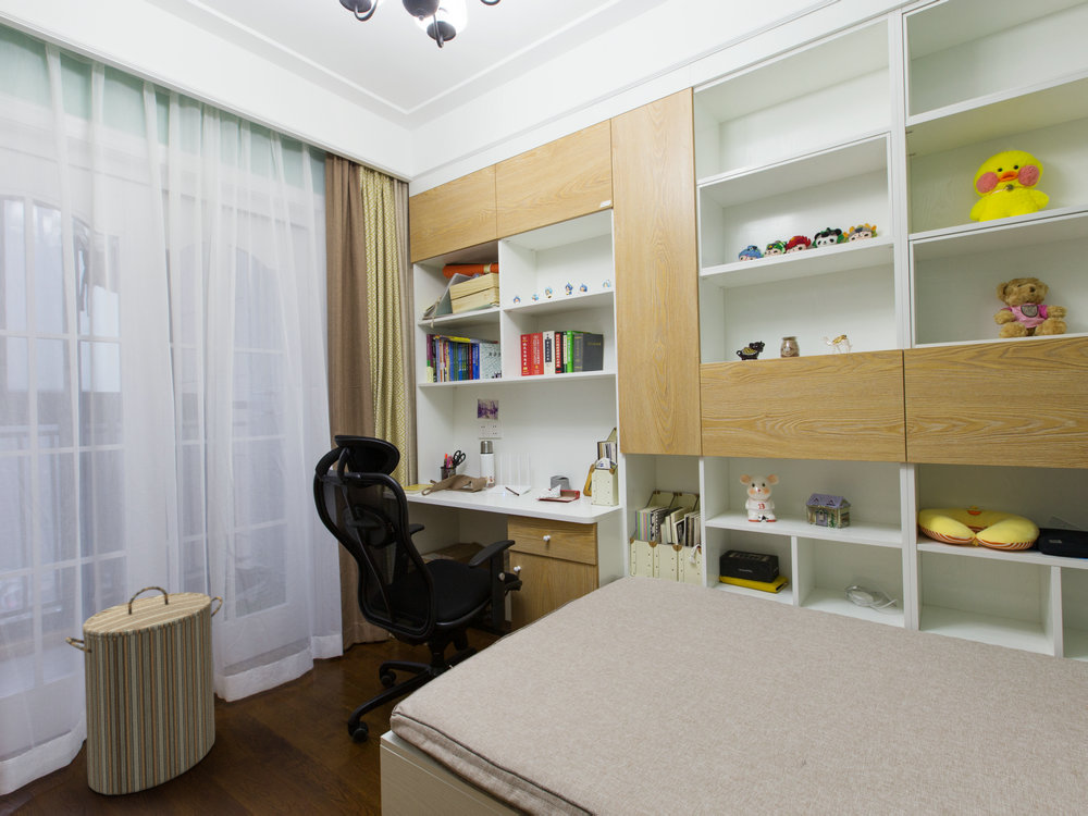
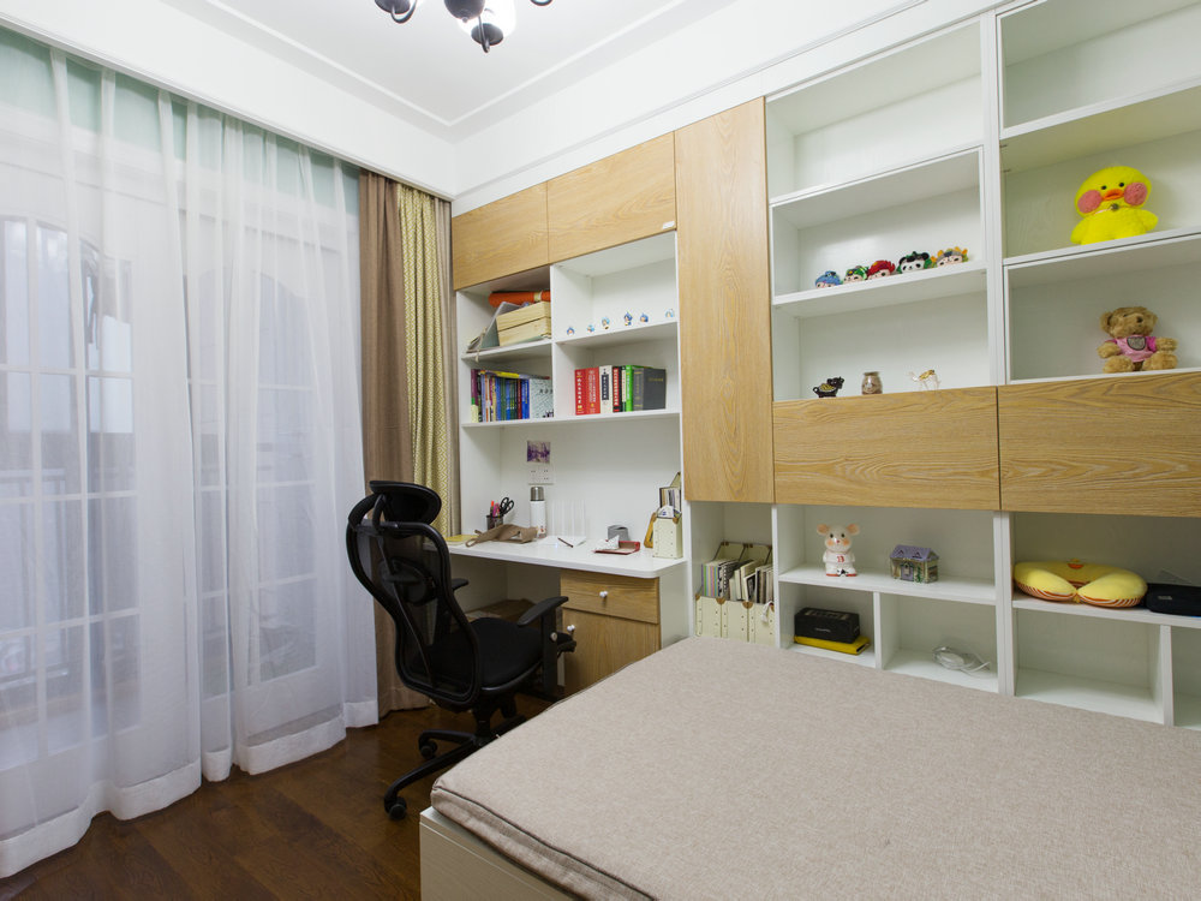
- laundry hamper [64,585,224,795]
